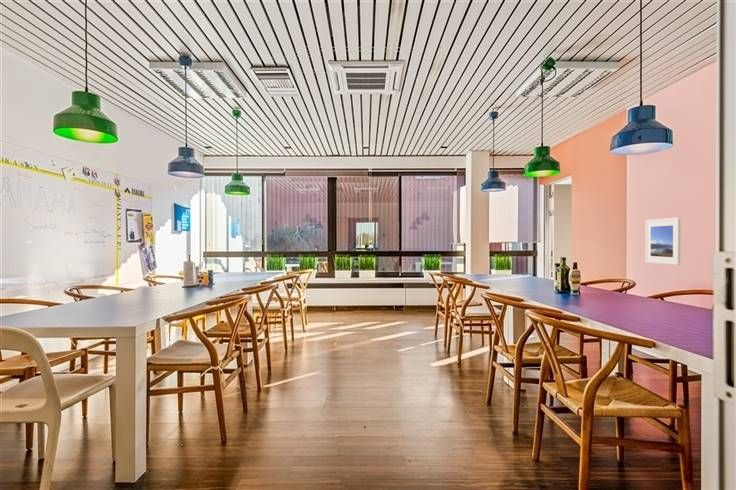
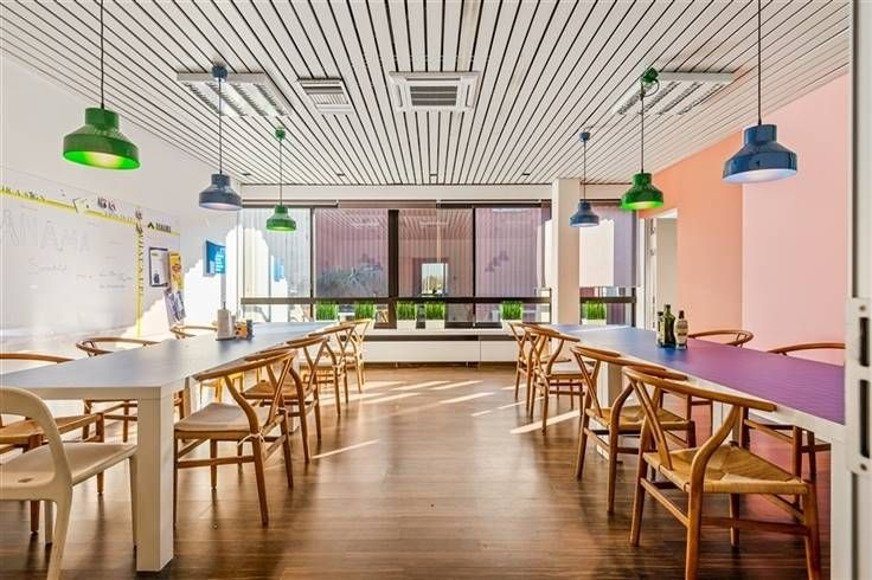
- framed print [645,217,681,266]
